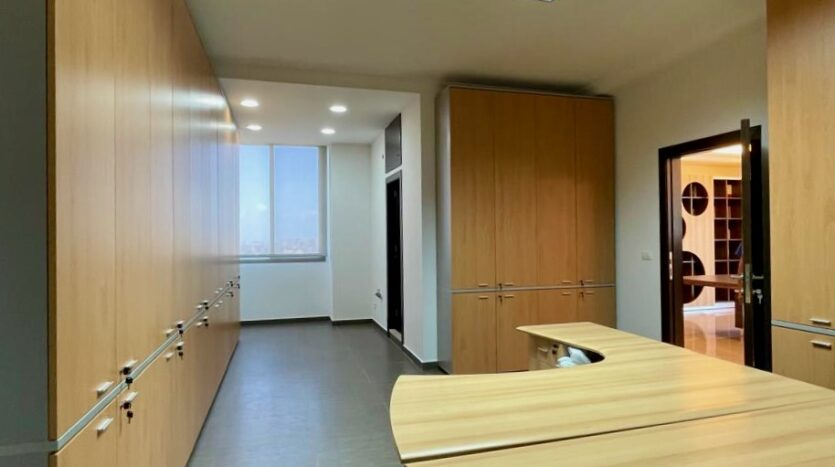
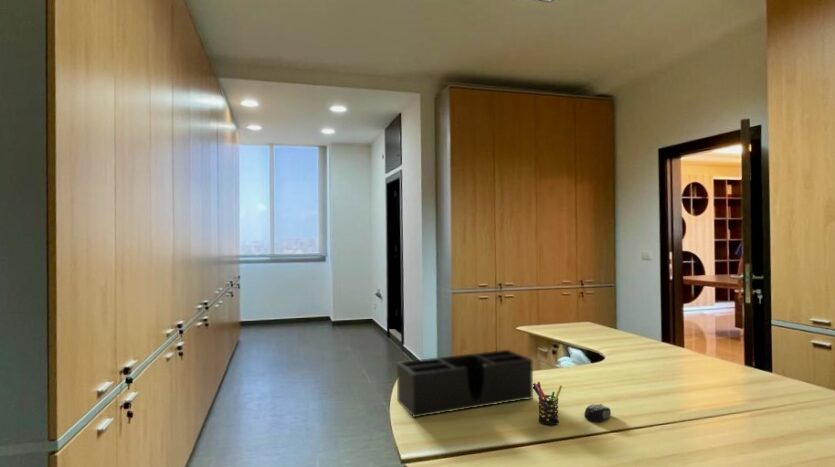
+ desk organizer [396,349,534,418]
+ pen holder [533,381,563,426]
+ computer mouse [583,403,612,423]
